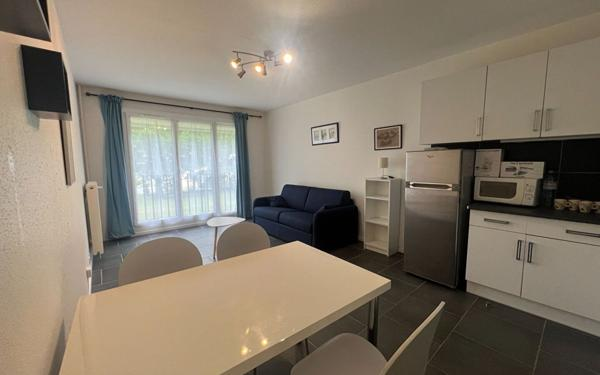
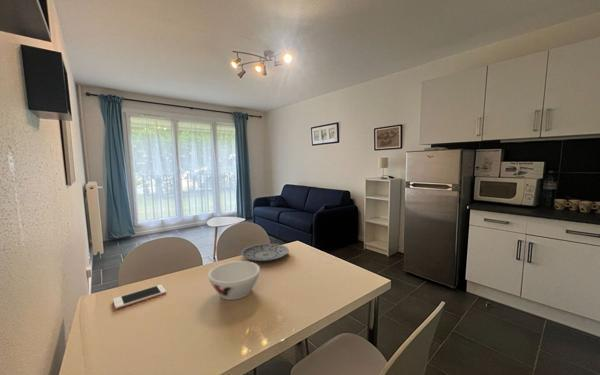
+ plate [241,243,290,262]
+ bowl [207,260,261,301]
+ cell phone [112,284,167,310]
